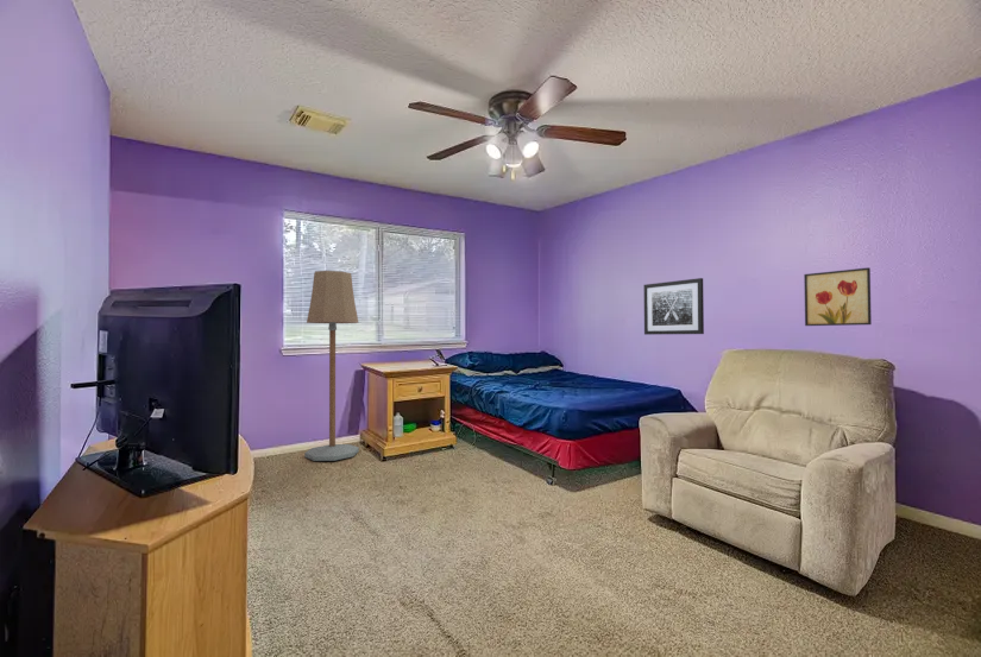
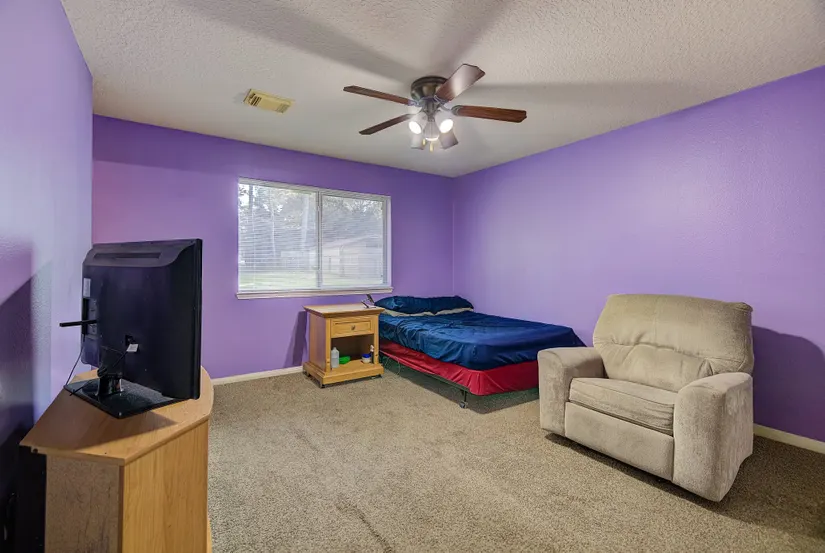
- floor lamp [303,270,360,462]
- wall art [803,266,873,327]
- wall art [642,277,705,336]
